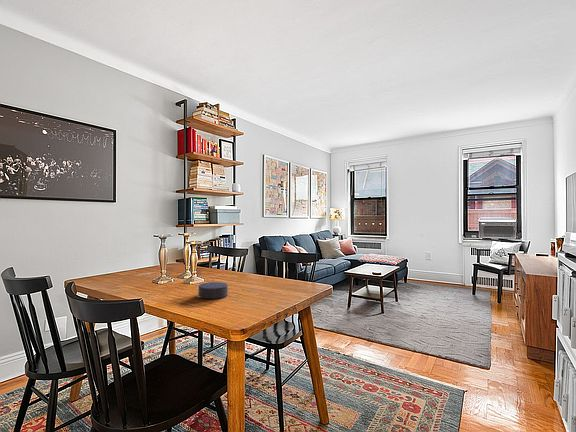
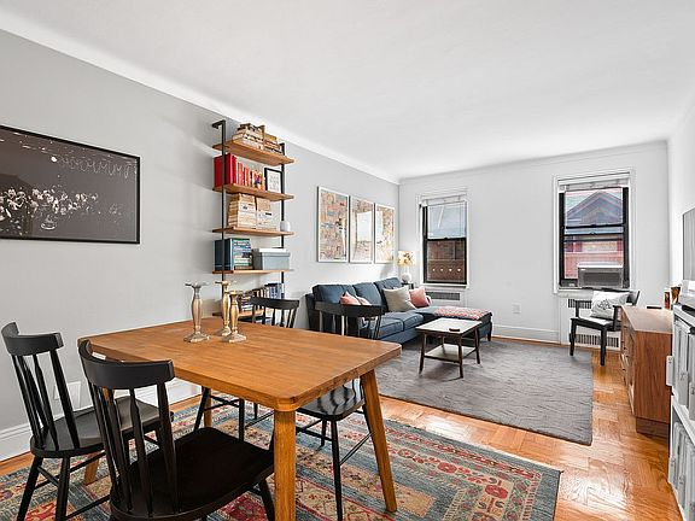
- candle [196,281,229,300]
